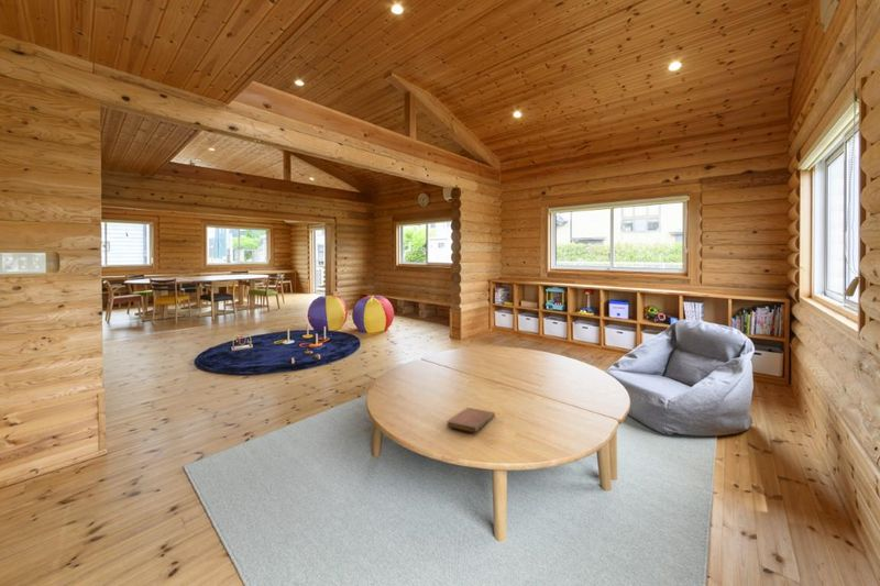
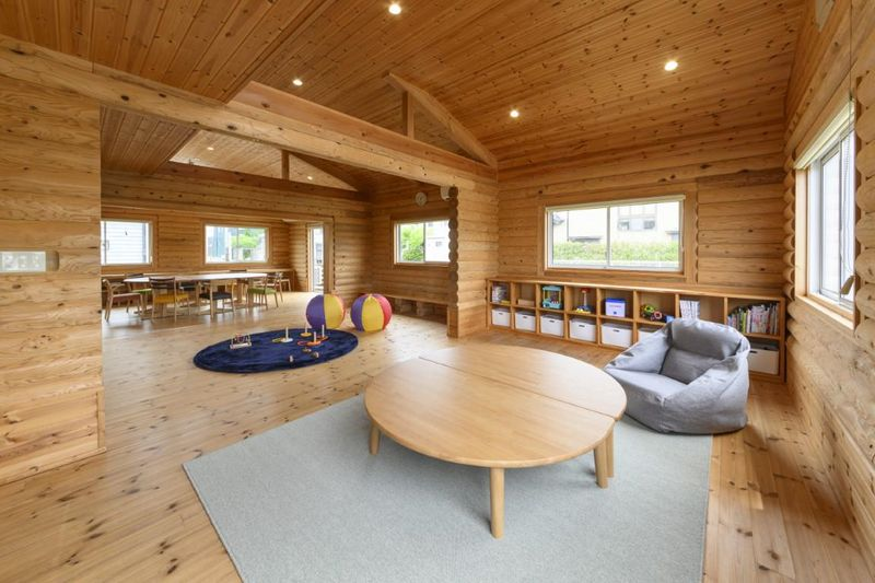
- notebook [446,407,496,433]
